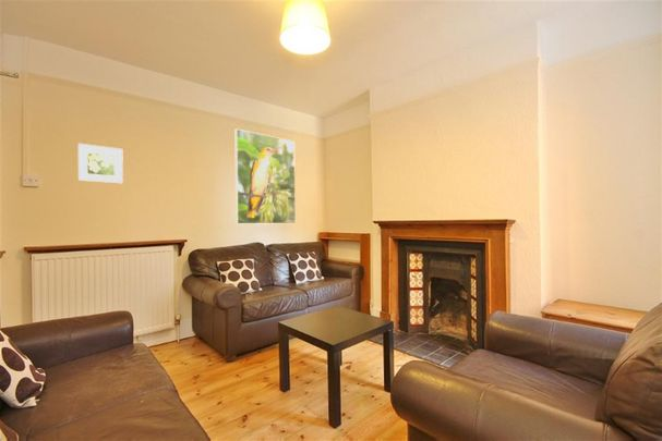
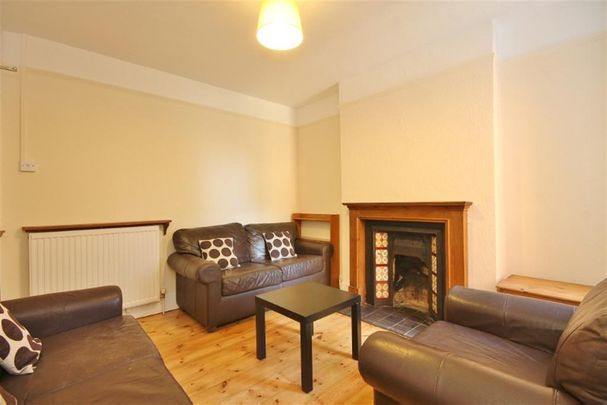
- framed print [77,143,124,184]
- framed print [234,127,297,225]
